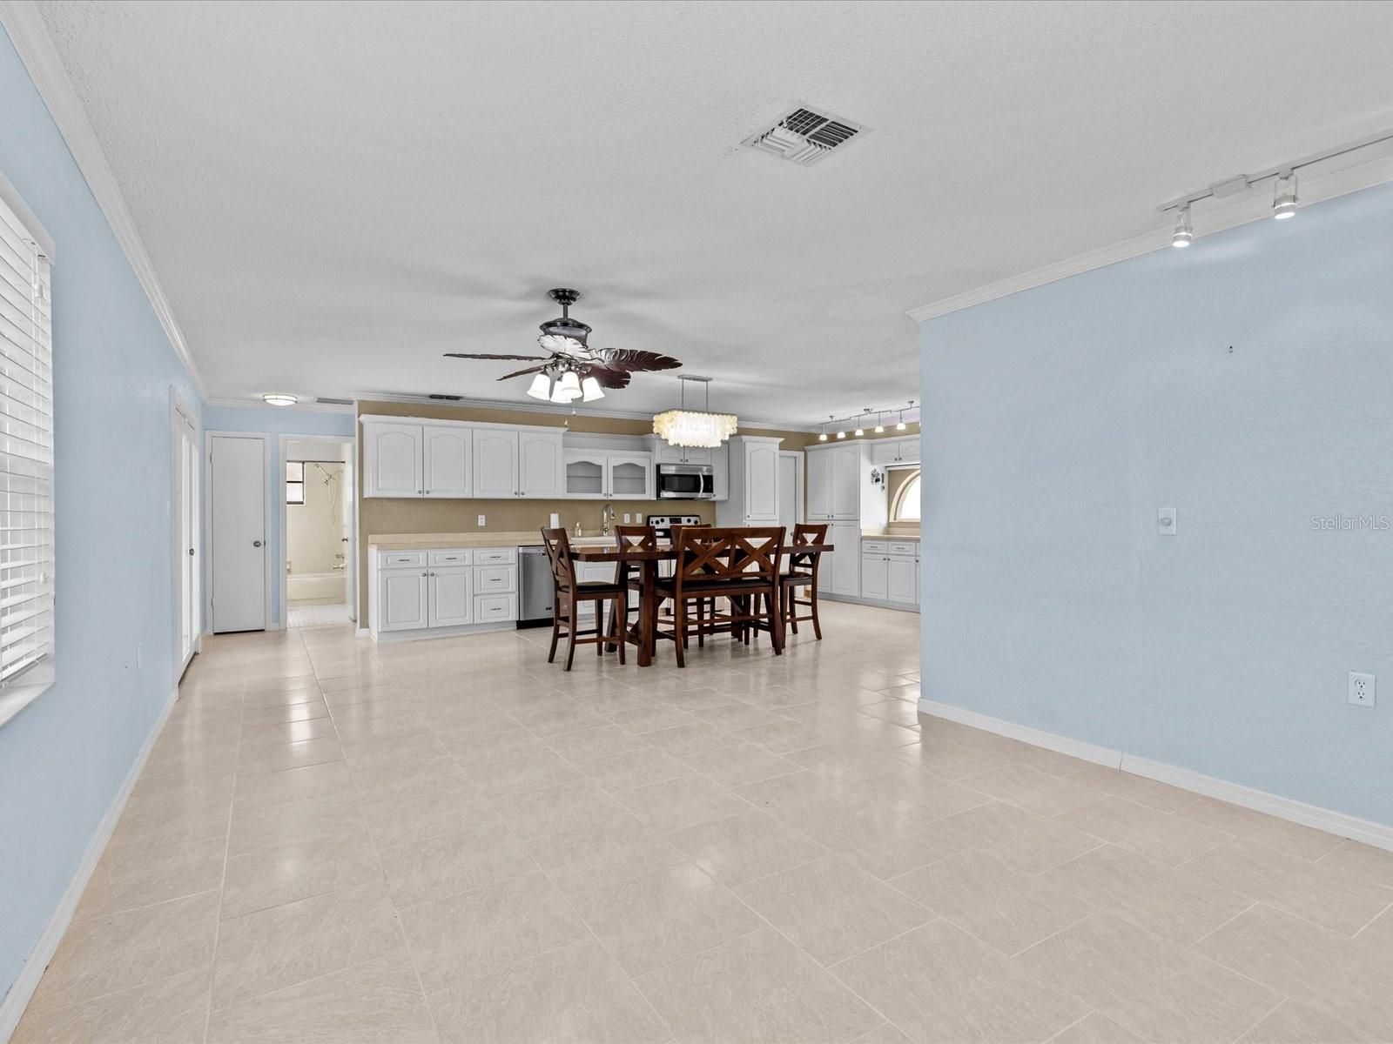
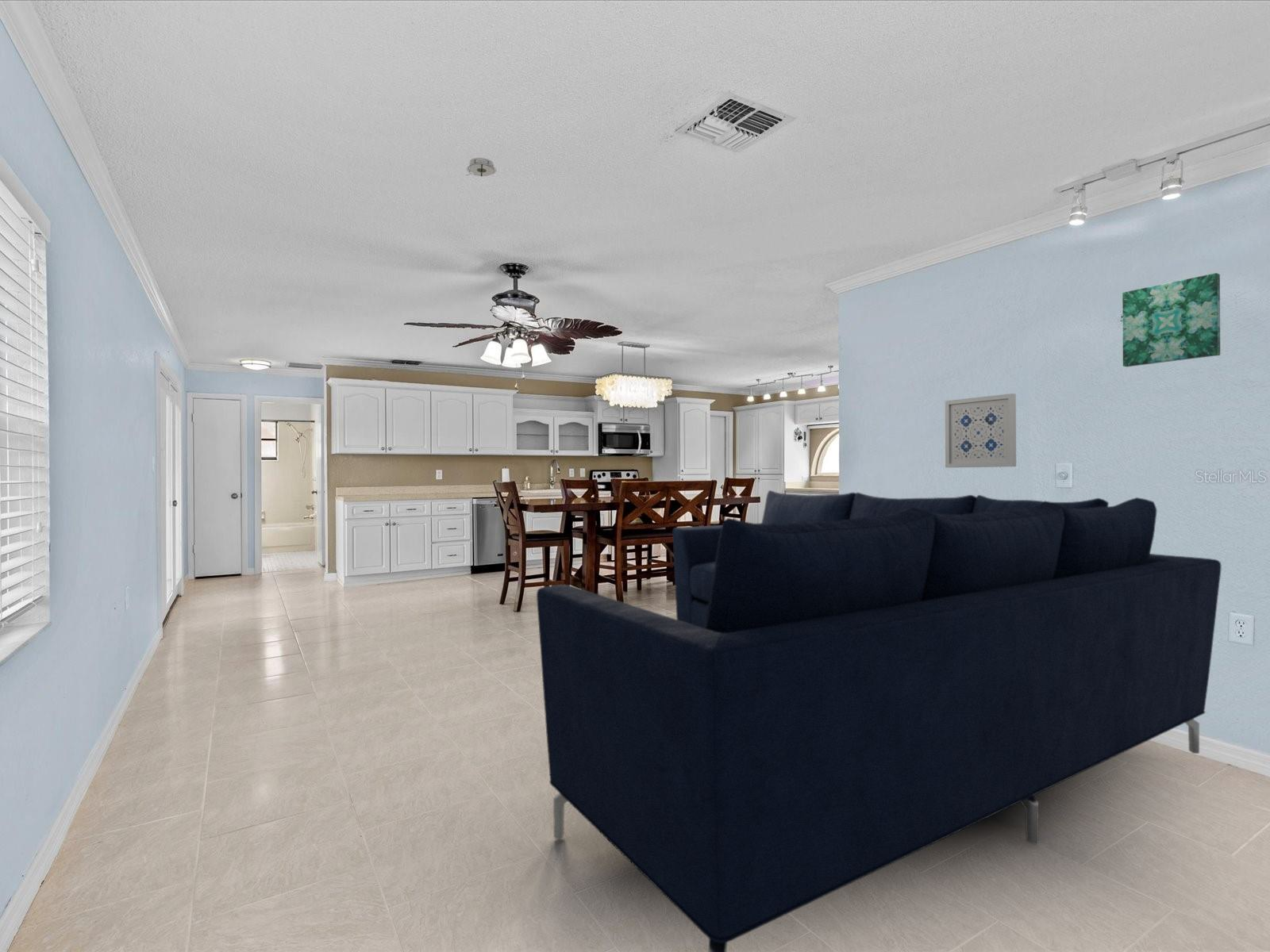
+ wall art [945,393,1017,468]
+ smoke detector [466,157,497,177]
+ sofa [536,489,1222,952]
+ wall art [1122,272,1221,367]
